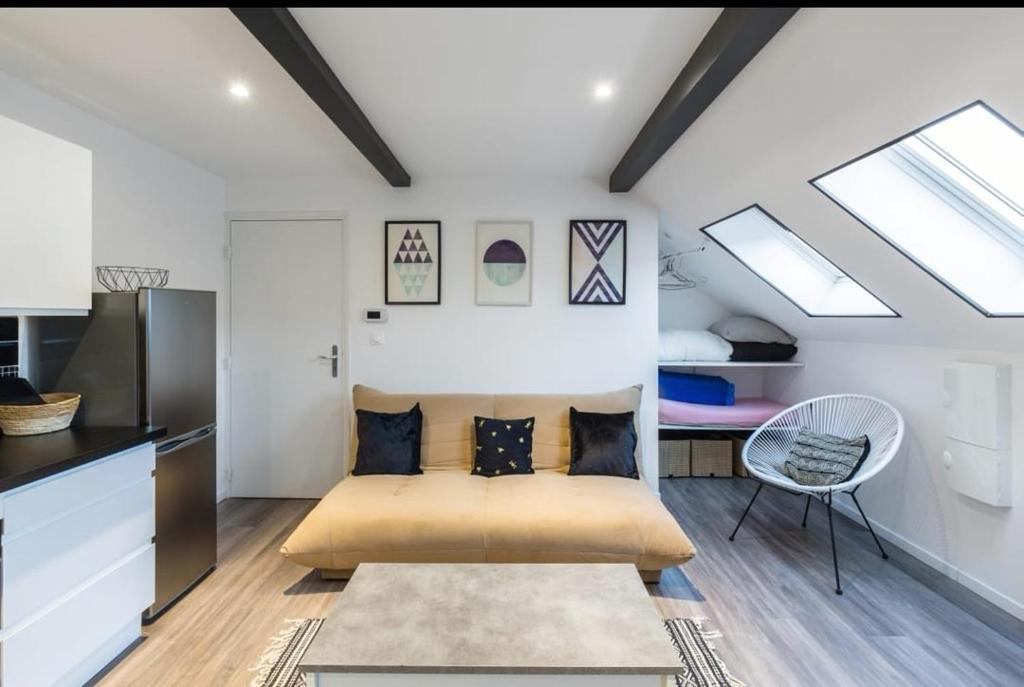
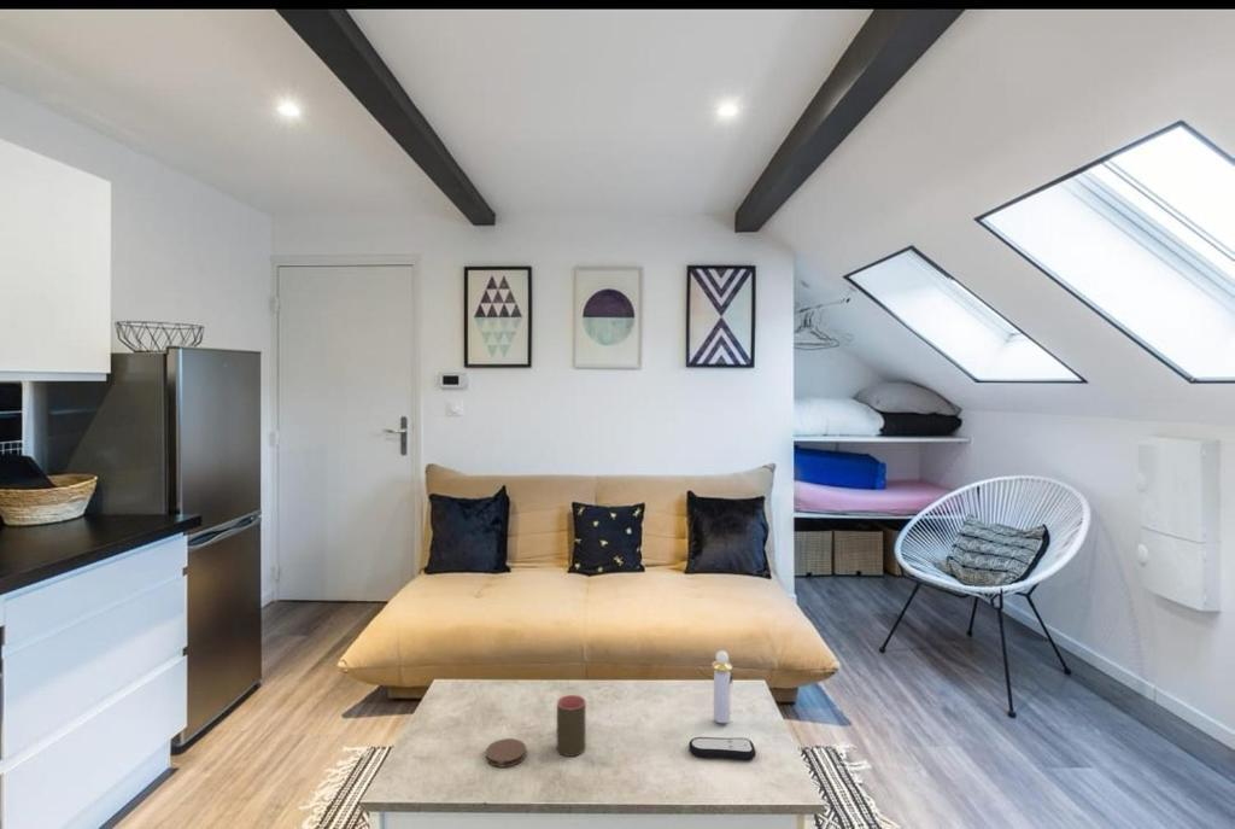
+ cup [556,694,587,758]
+ perfume bottle [710,649,733,724]
+ coaster [485,737,527,767]
+ remote control [687,736,757,761]
